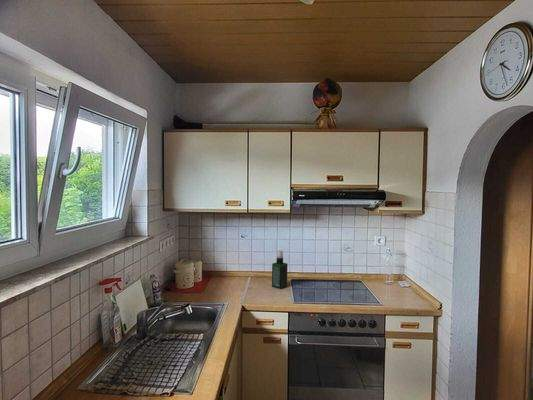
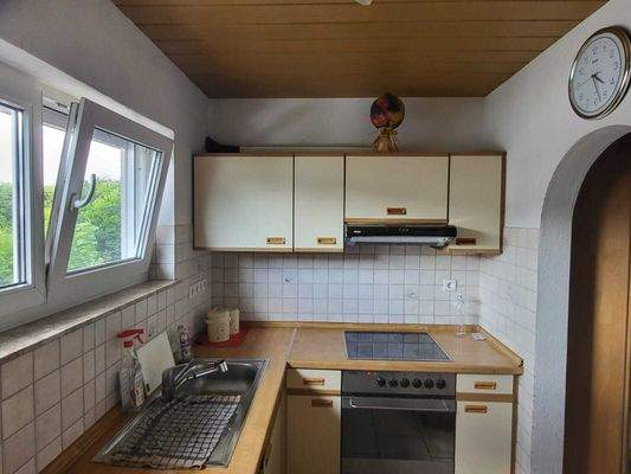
- spray bottle [271,250,289,290]
